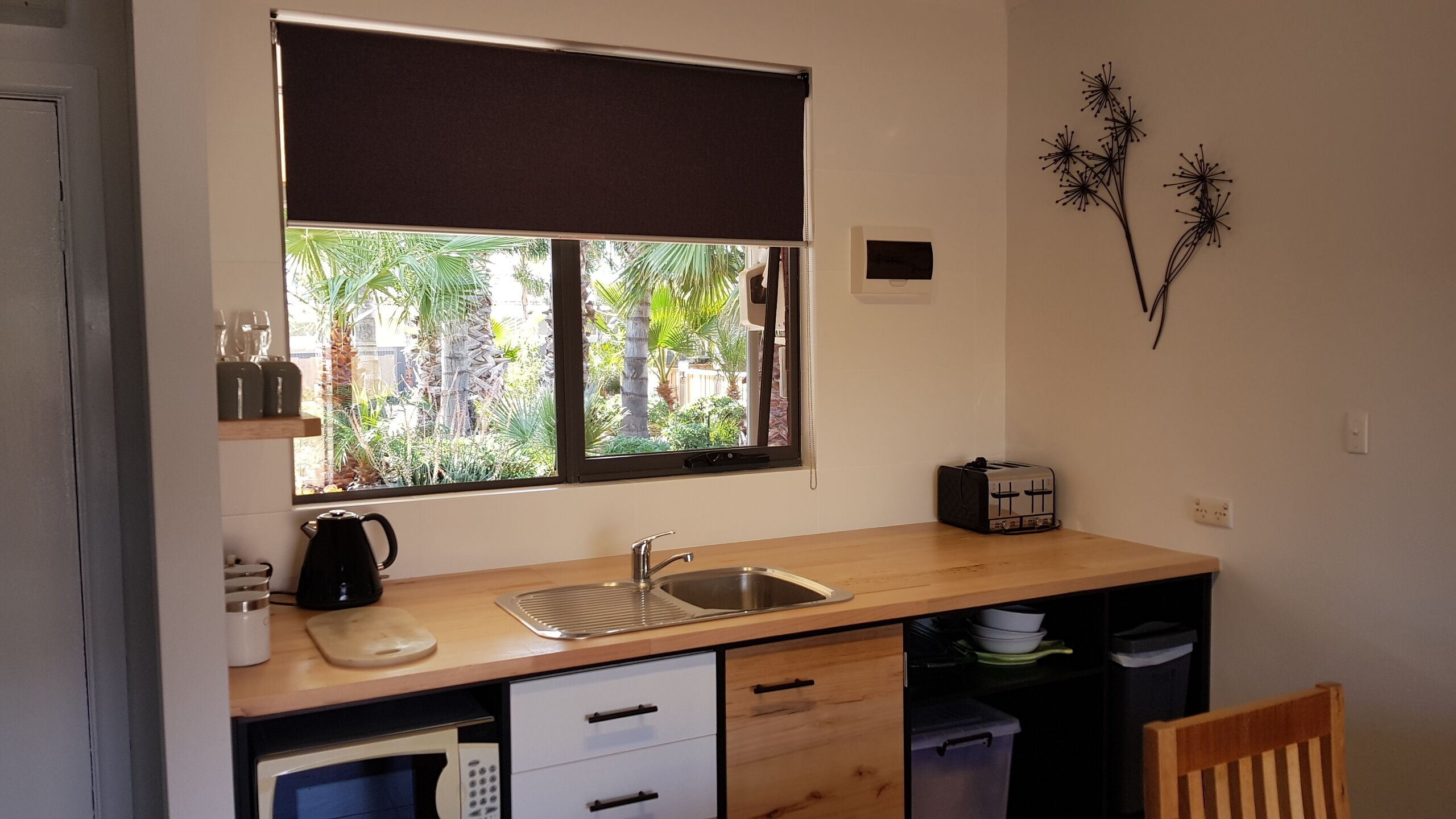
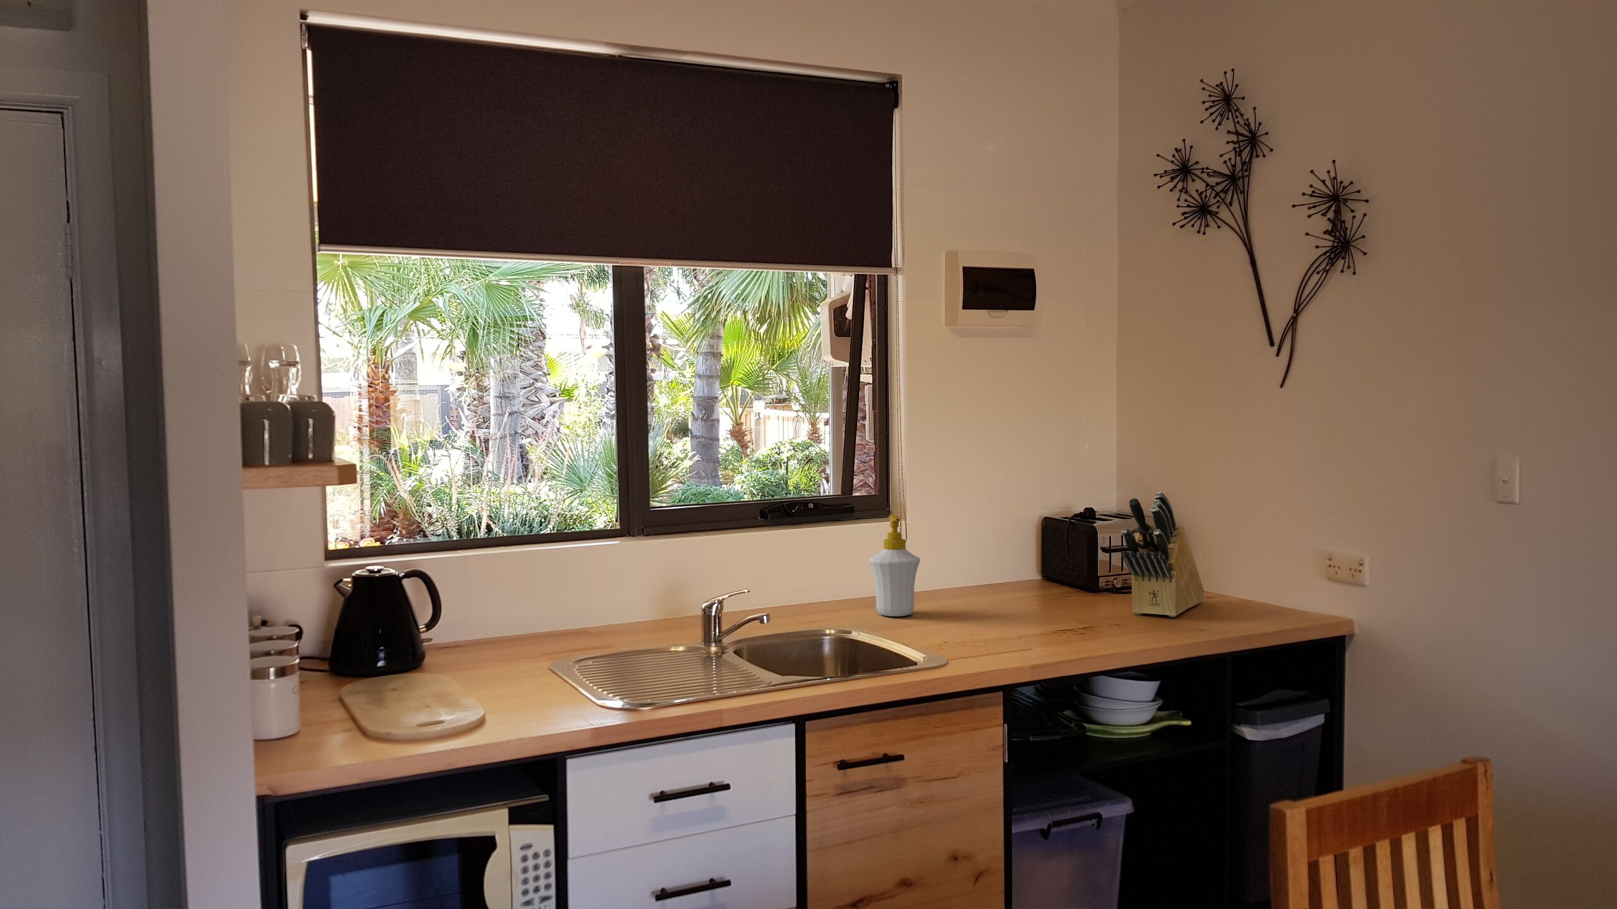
+ knife block [1121,491,1205,617]
+ soap bottle [870,514,921,617]
